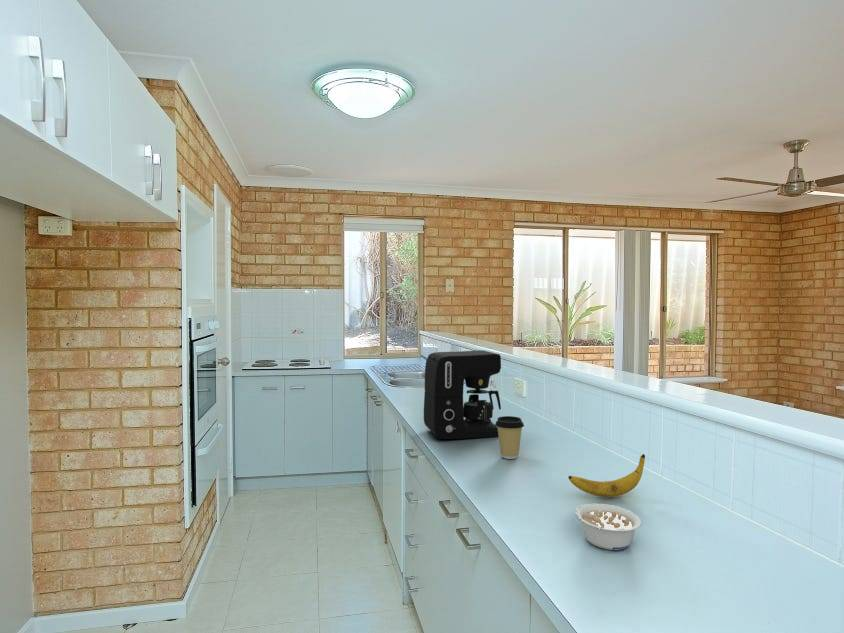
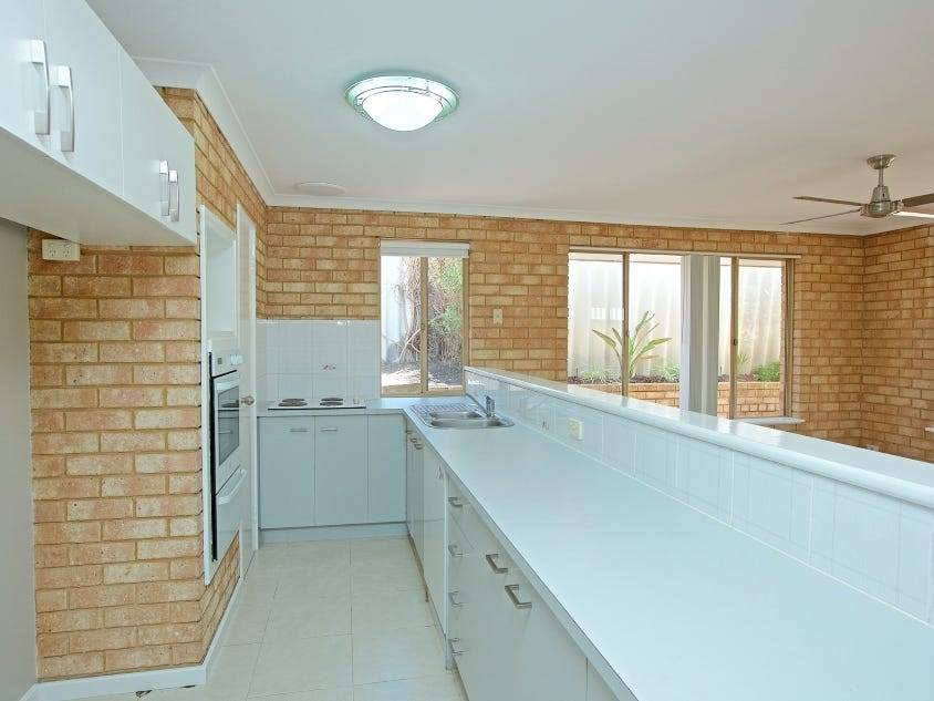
- coffee maker [423,349,502,440]
- coffee cup [494,415,525,460]
- legume [574,503,642,551]
- banana [567,453,646,498]
